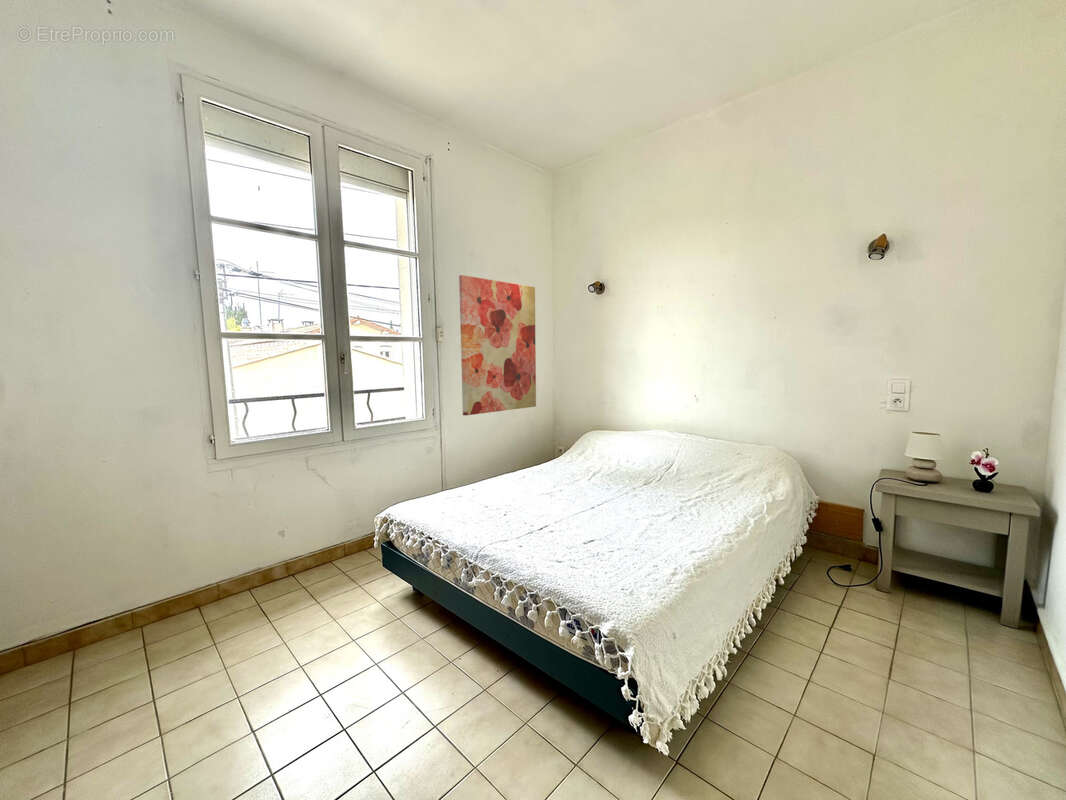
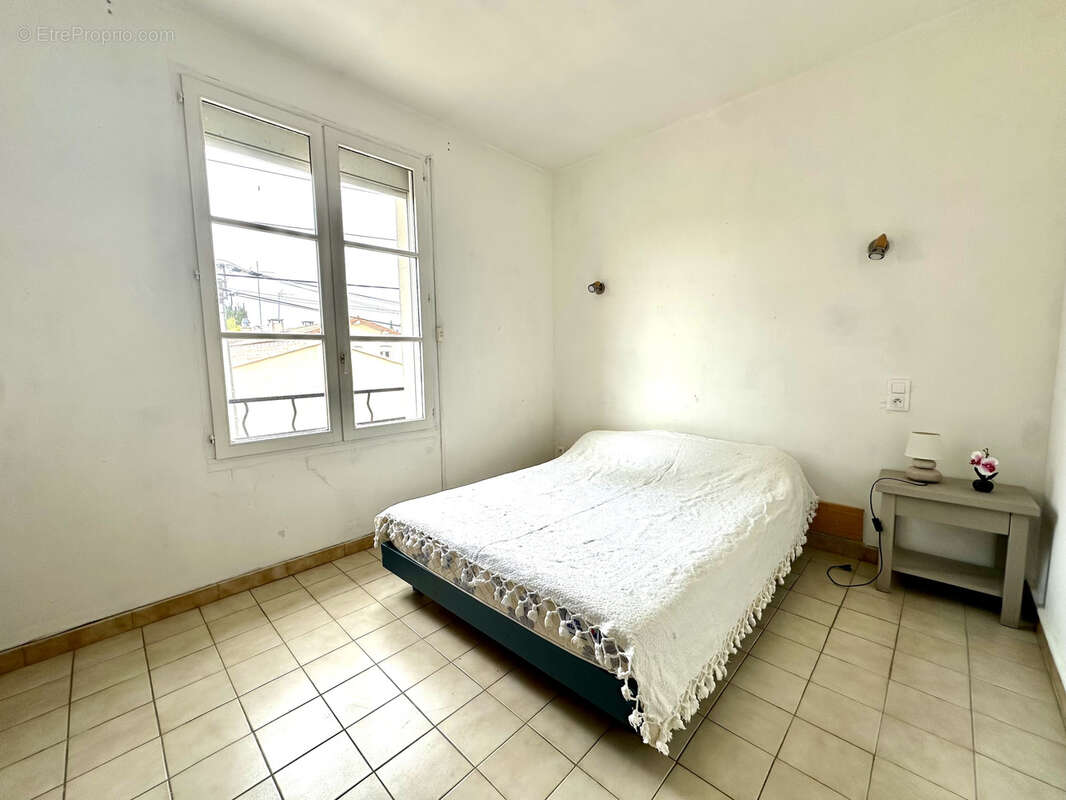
- wall art [458,274,537,417]
